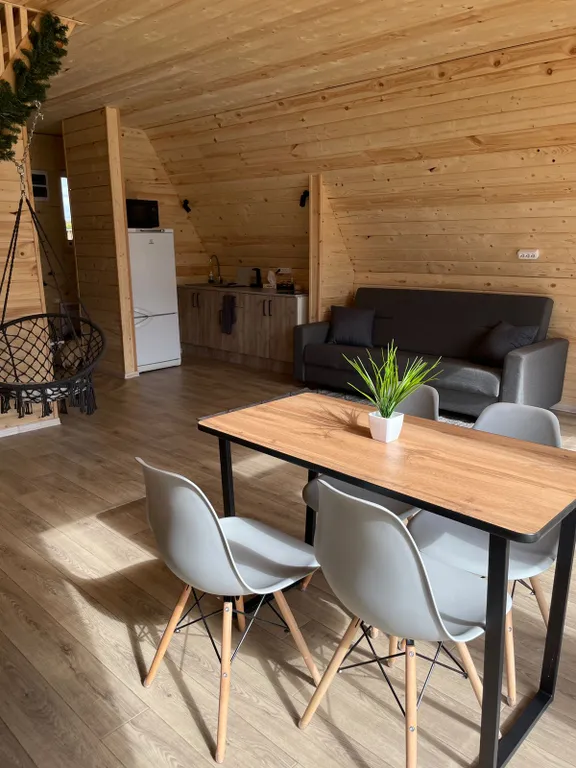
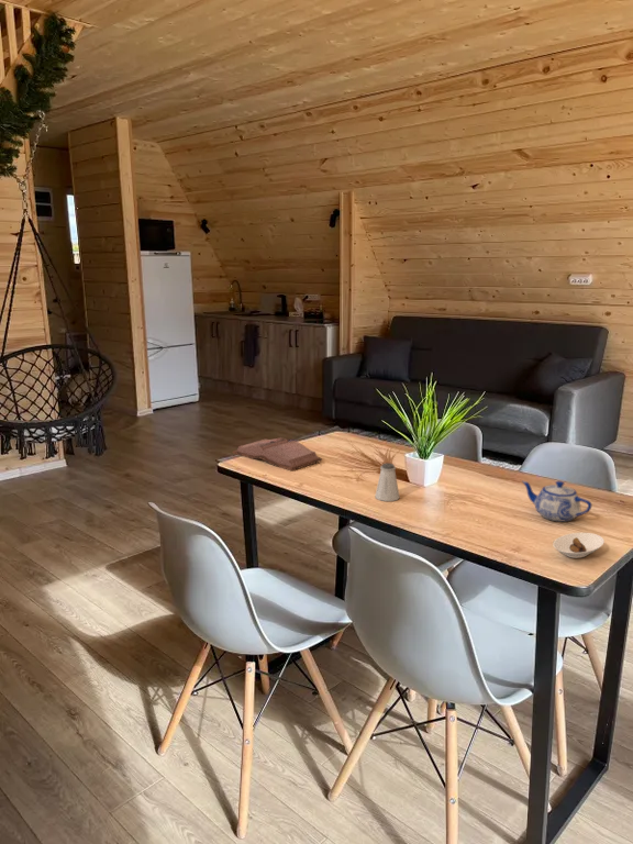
+ saucer [552,532,606,559]
+ teapot [521,480,592,523]
+ saltshaker [374,462,401,502]
+ hardback book [232,436,323,473]
